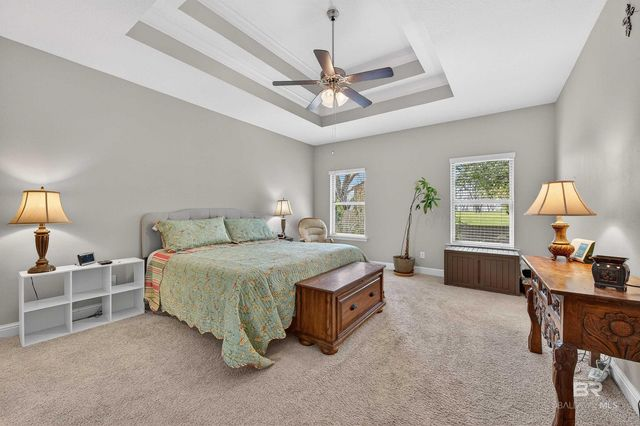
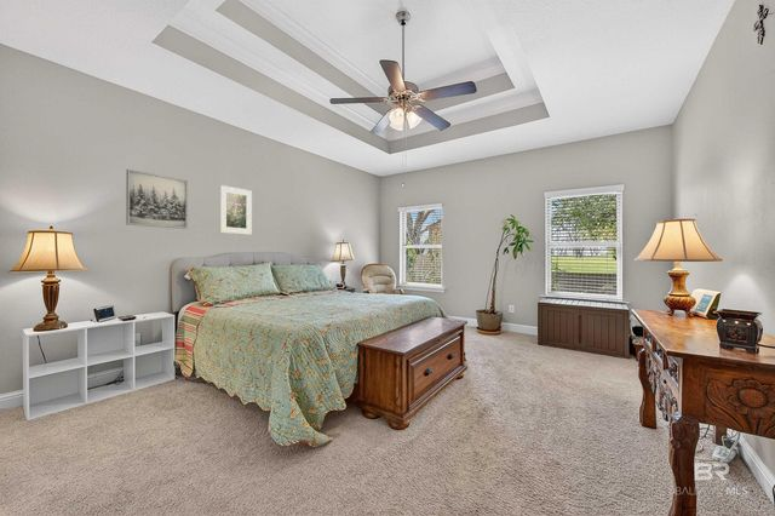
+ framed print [219,184,253,235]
+ wall art [125,168,189,230]
